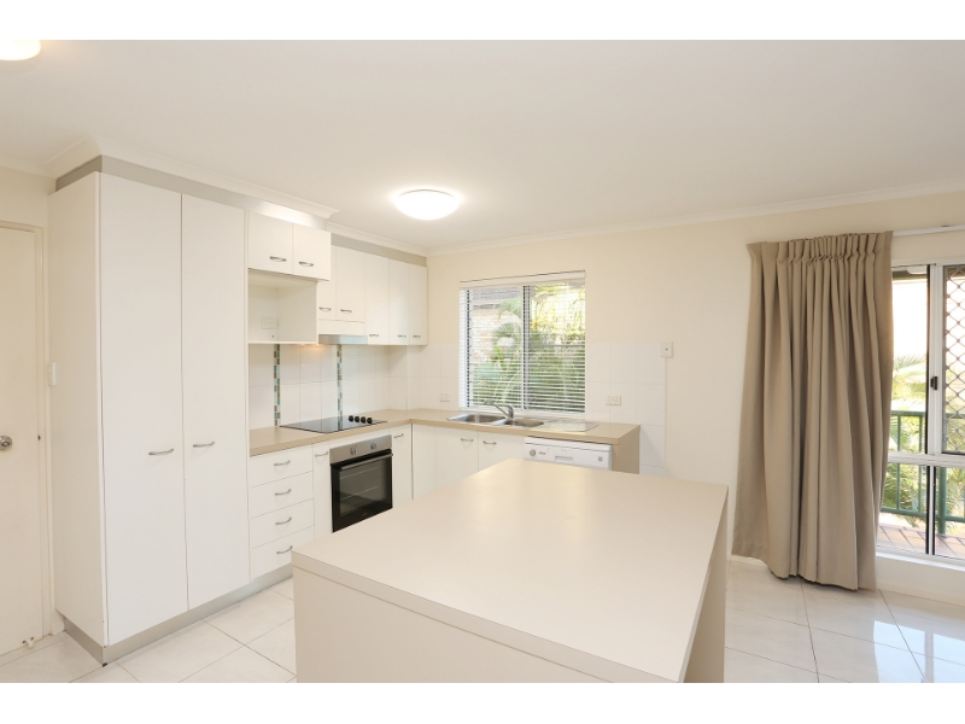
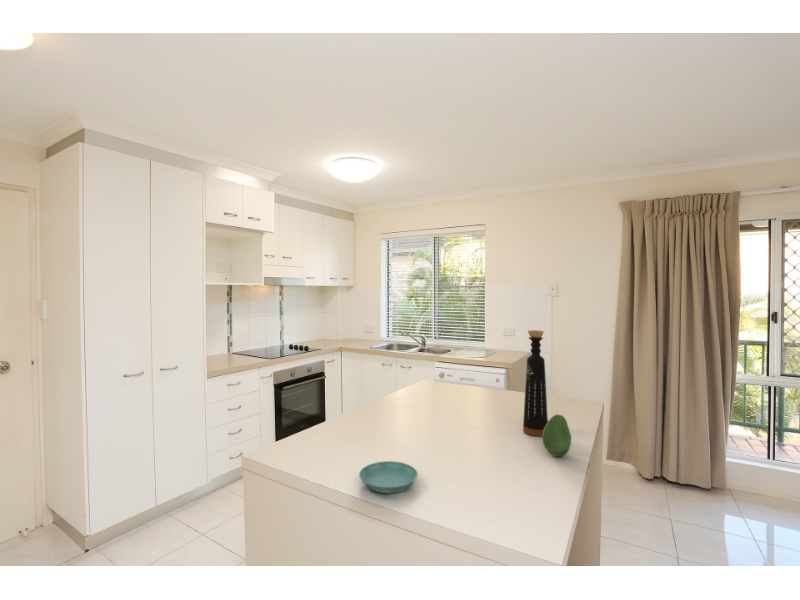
+ fruit [541,413,572,458]
+ bottle [522,329,549,437]
+ saucer [358,460,419,494]
